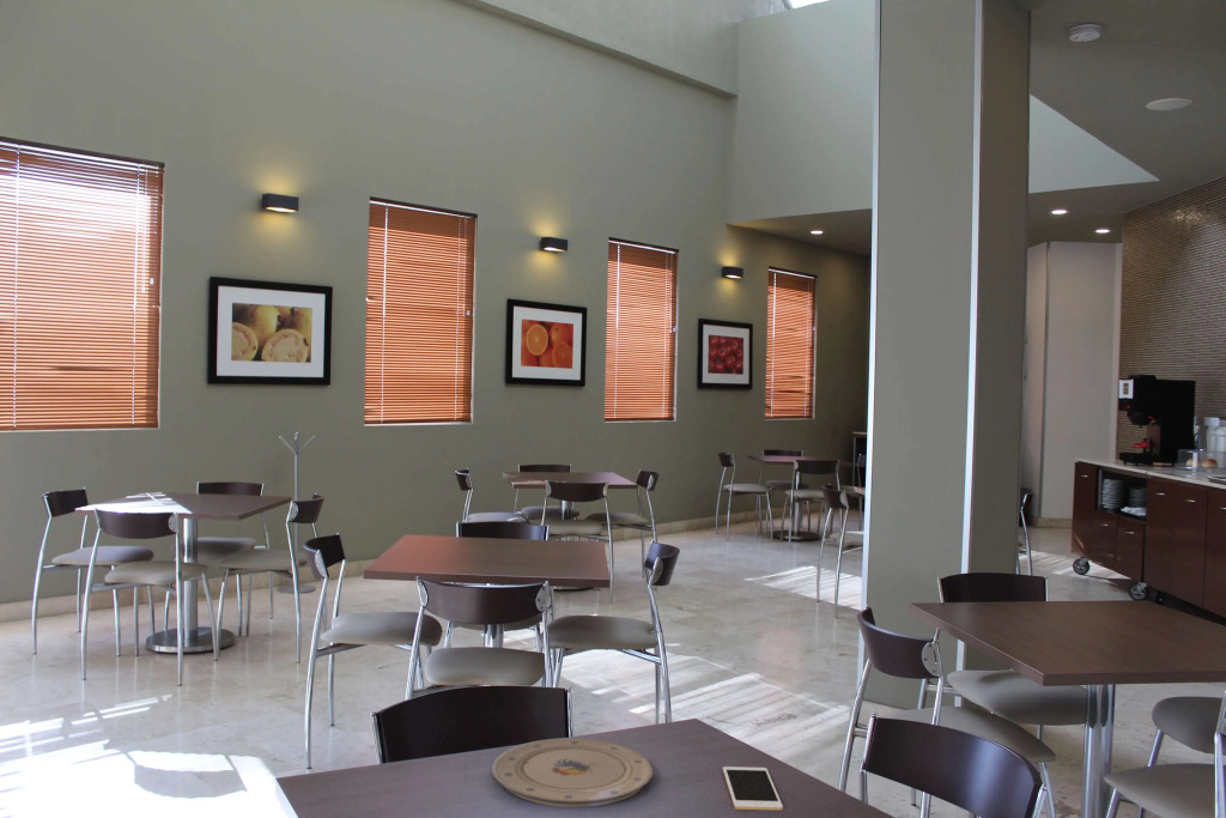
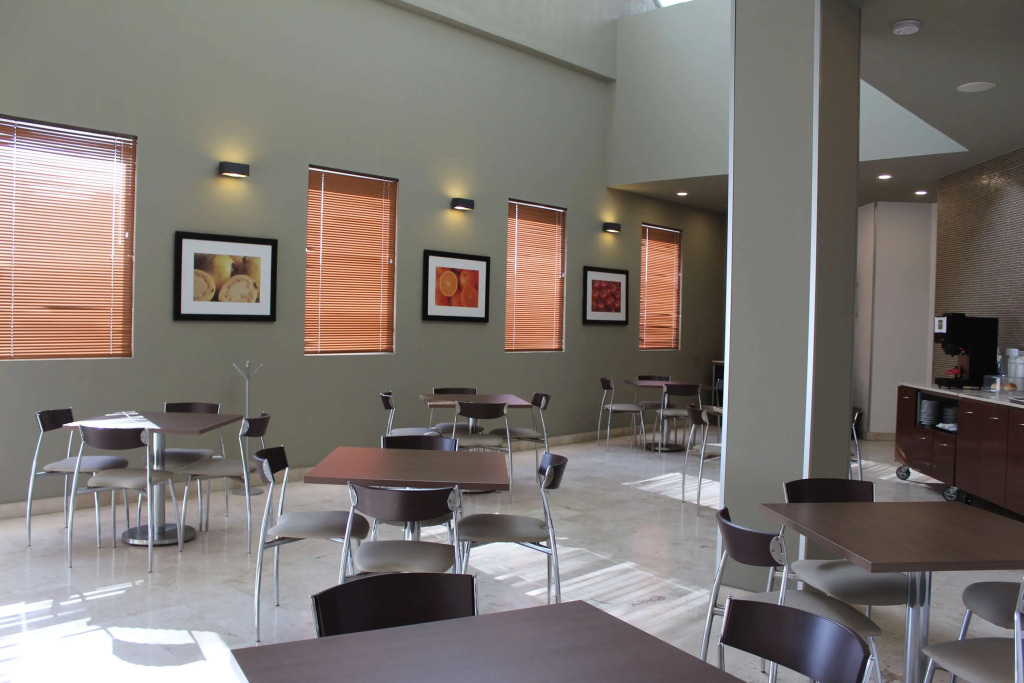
- plate [491,737,655,808]
- cell phone [722,765,784,812]
